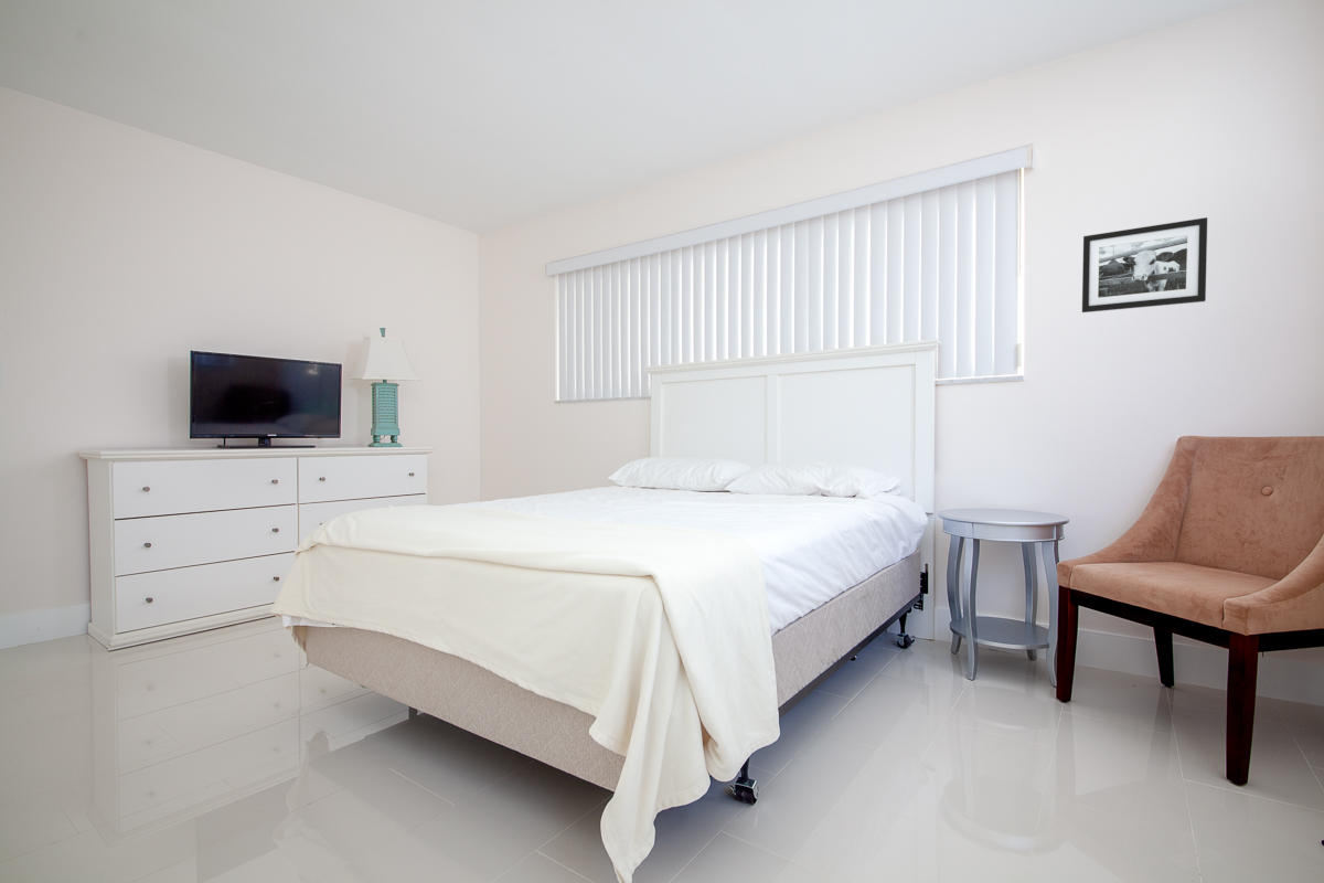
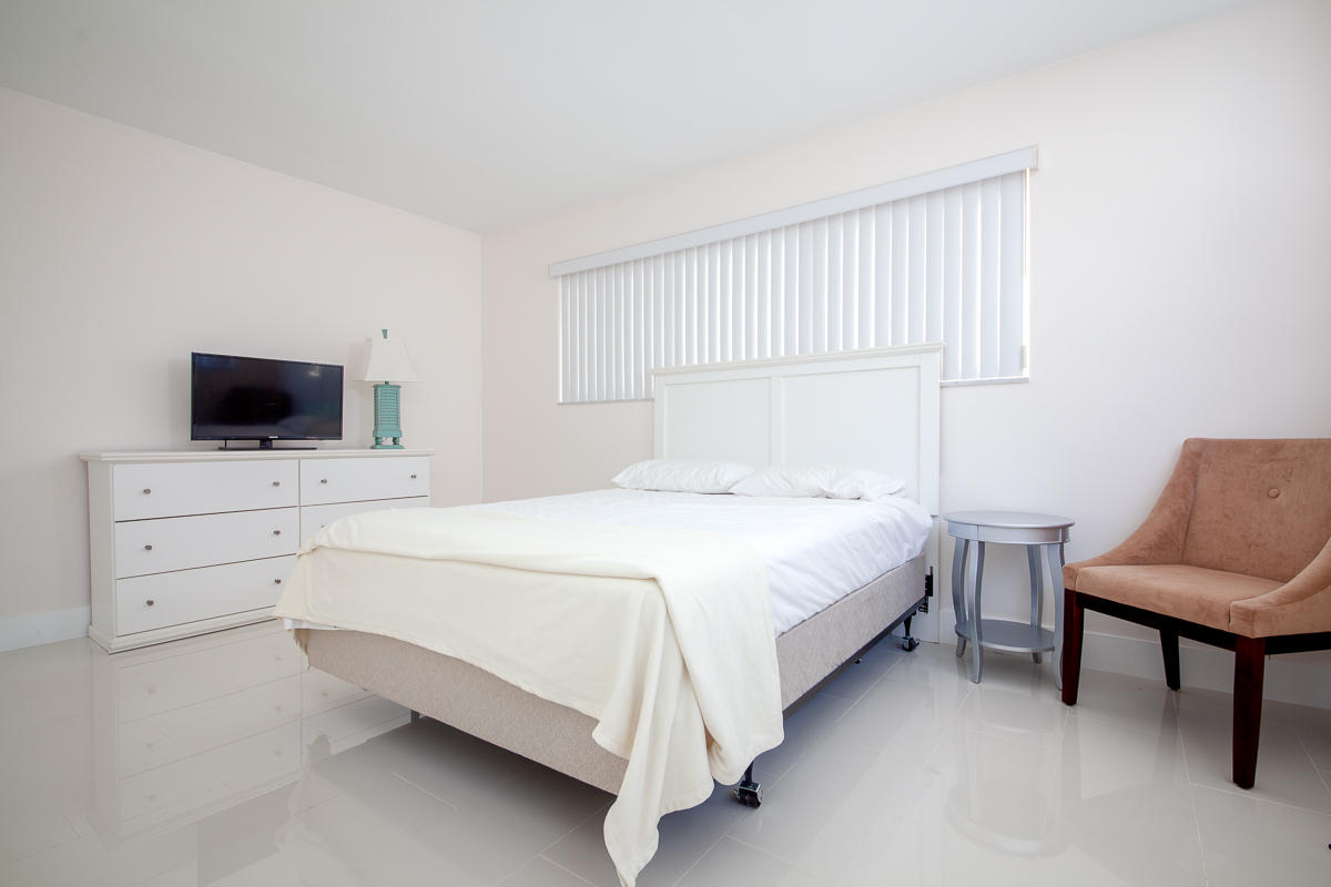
- picture frame [1081,216,1208,313]
